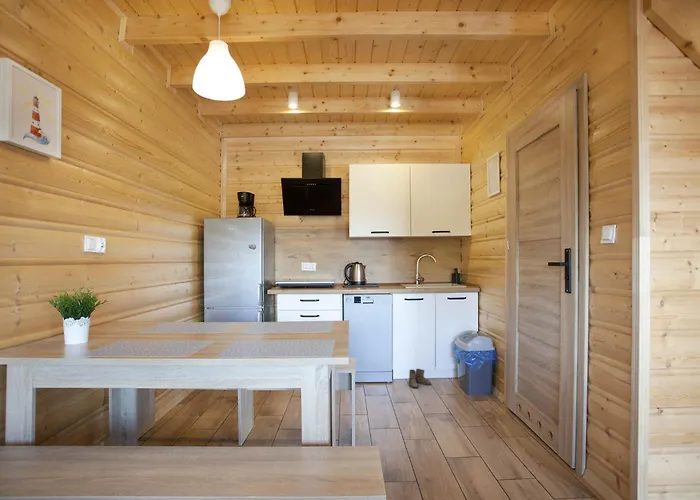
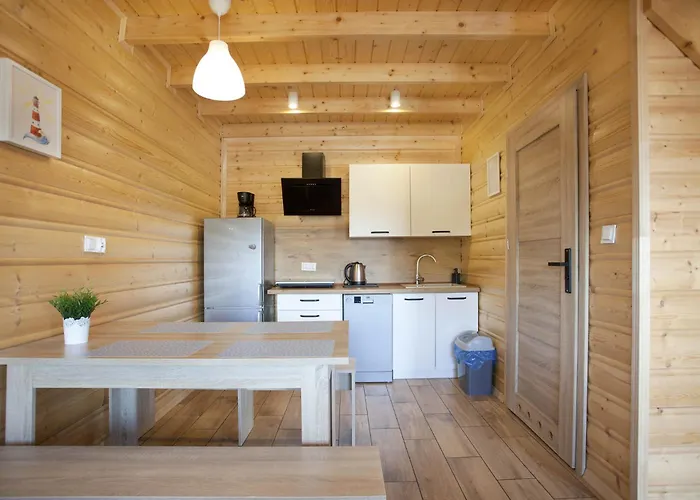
- boots [405,368,432,389]
